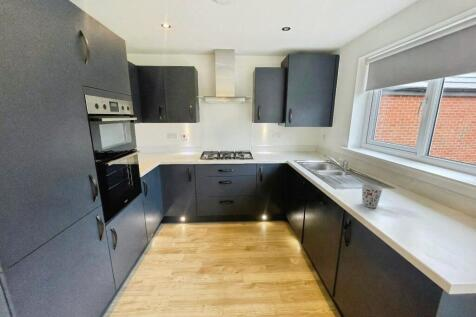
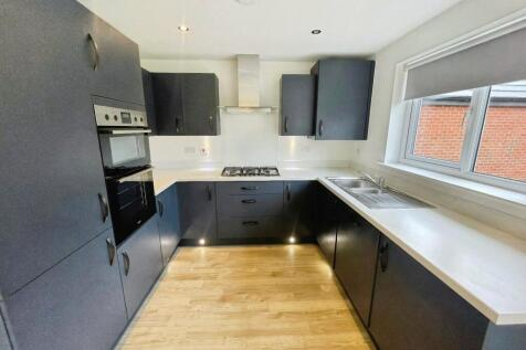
- cup [361,183,384,209]
